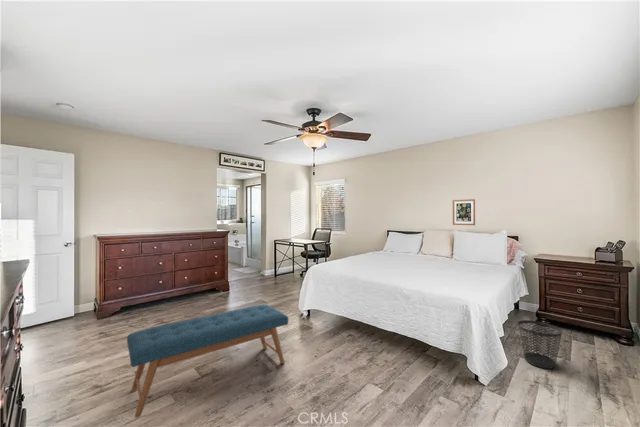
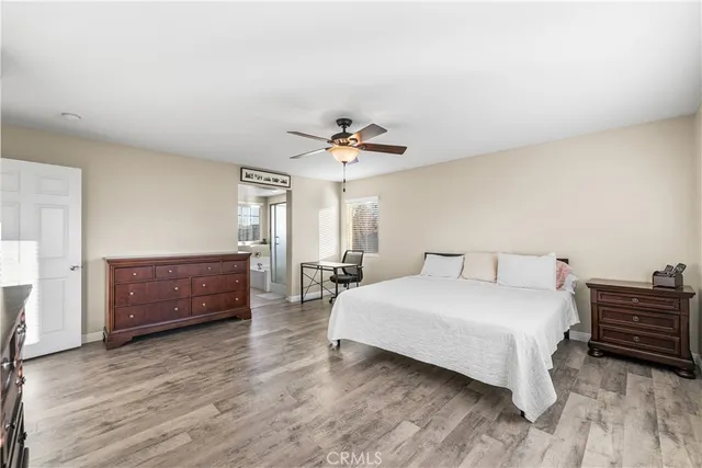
- wastebasket [517,319,563,370]
- wall art [452,198,476,226]
- bench [126,304,289,419]
